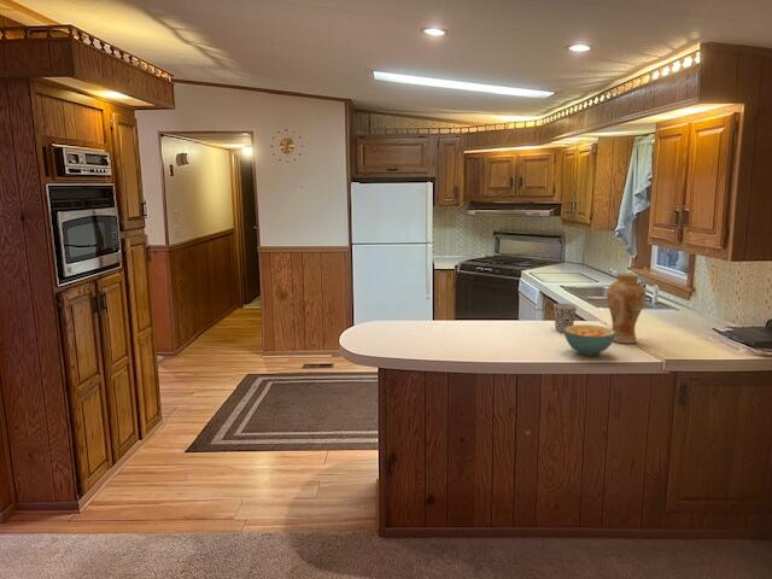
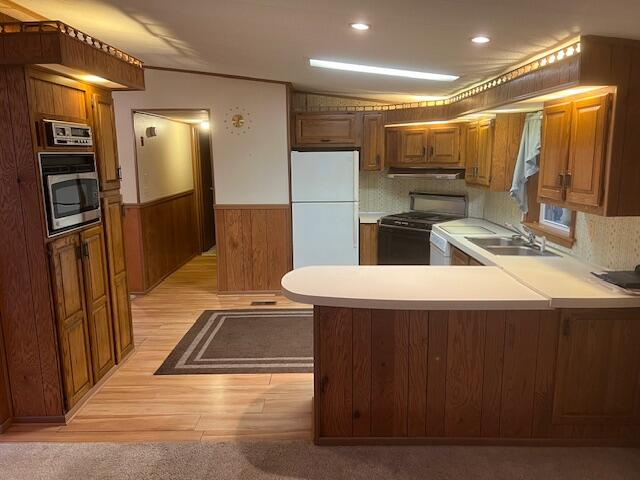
- vase [606,271,647,344]
- cereal bowl [563,323,615,357]
- cup [552,303,578,333]
